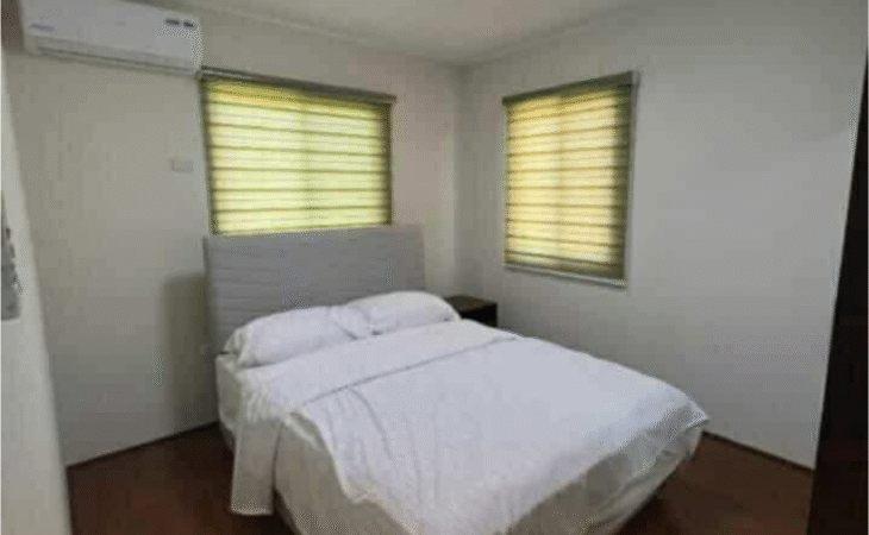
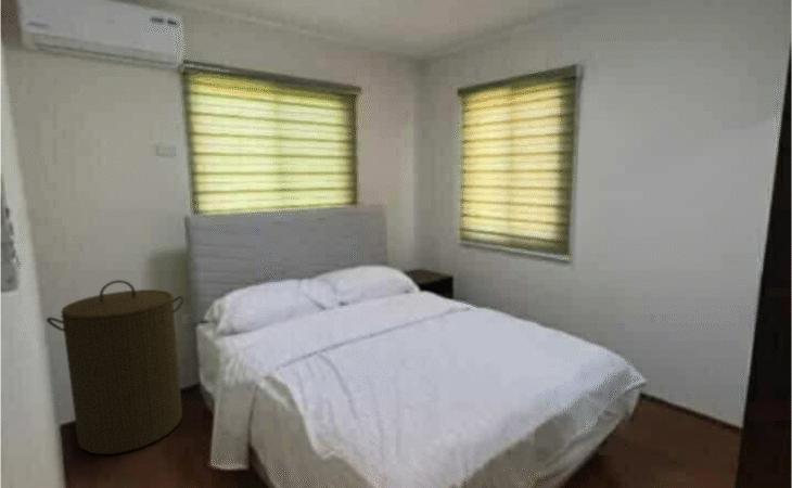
+ laundry hamper [46,279,186,455]
